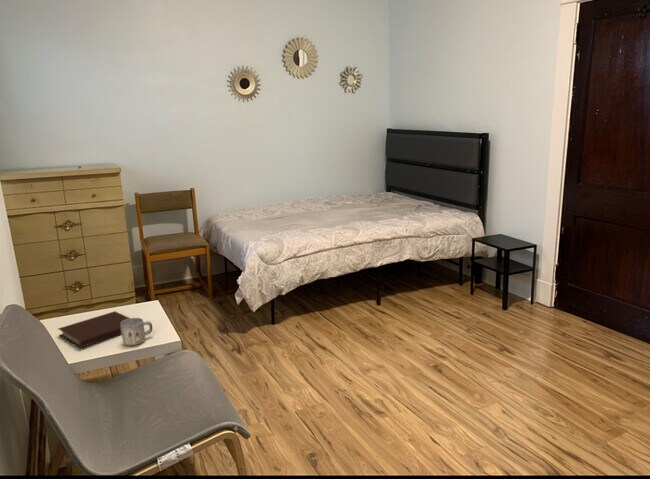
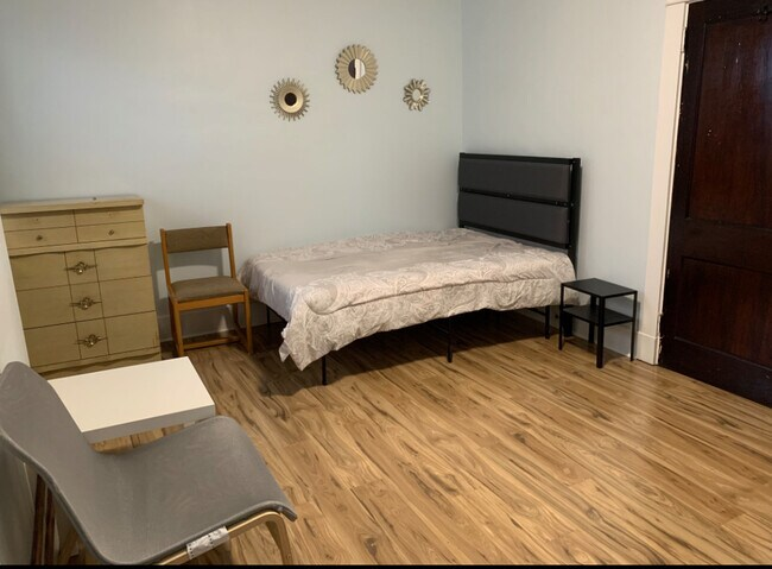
- mug [121,317,153,347]
- notebook [57,310,131,349]
